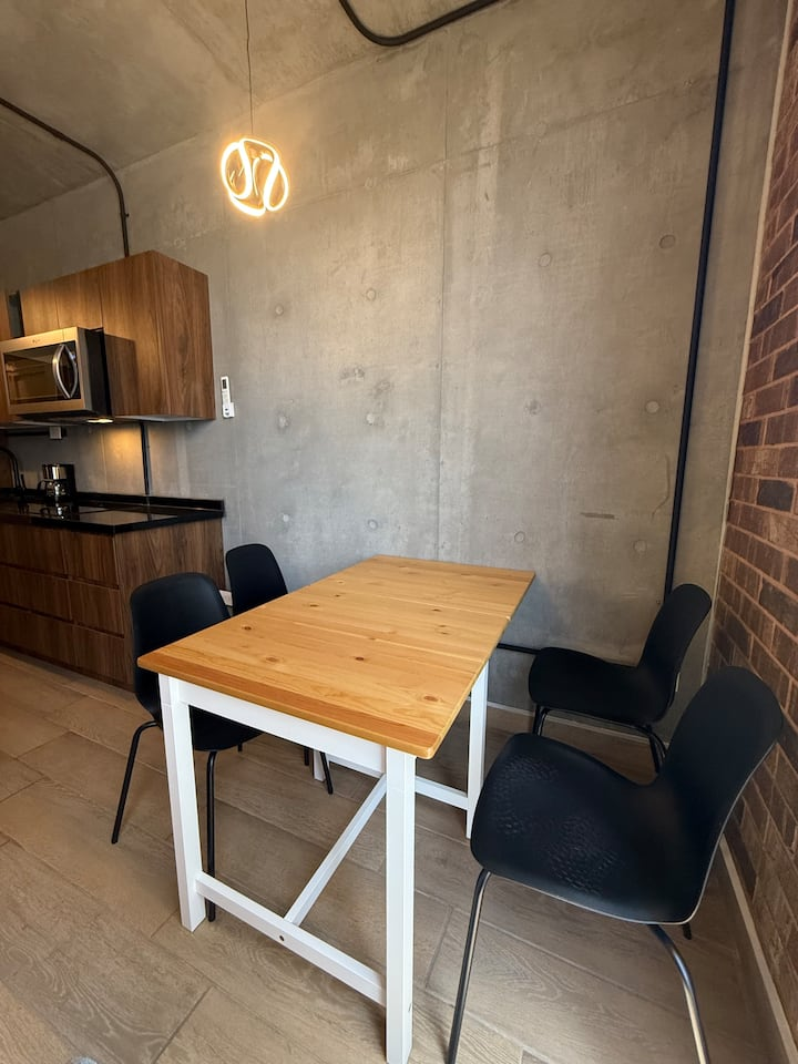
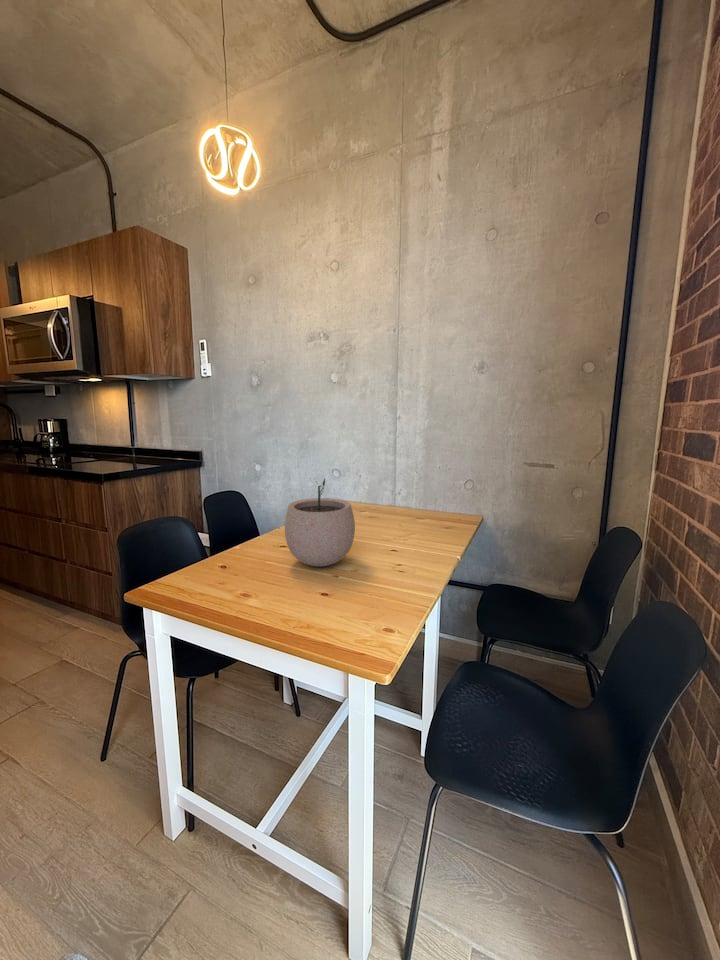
+ plant pot [284,477,356,567]
